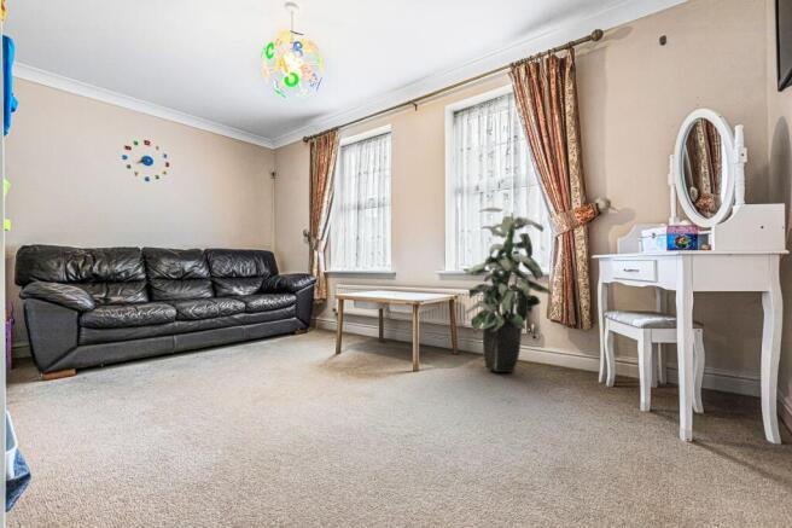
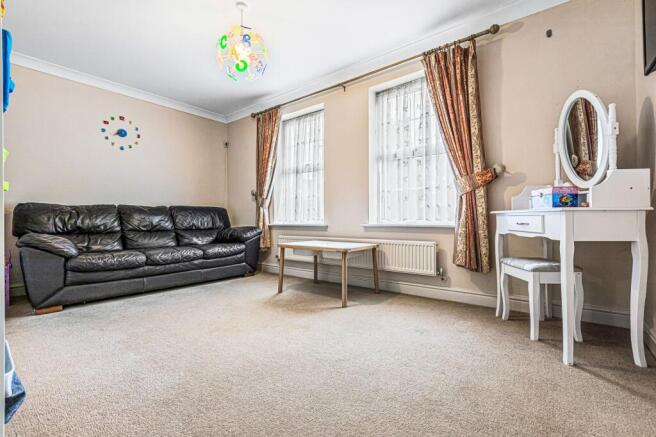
- indoor plant [461,207,553,373]
